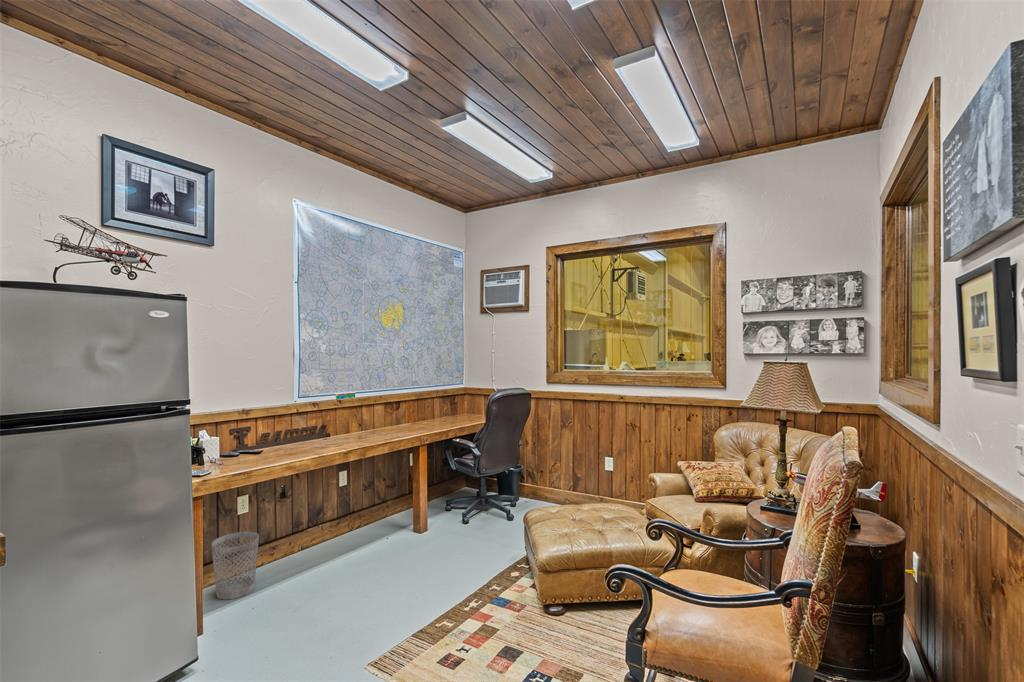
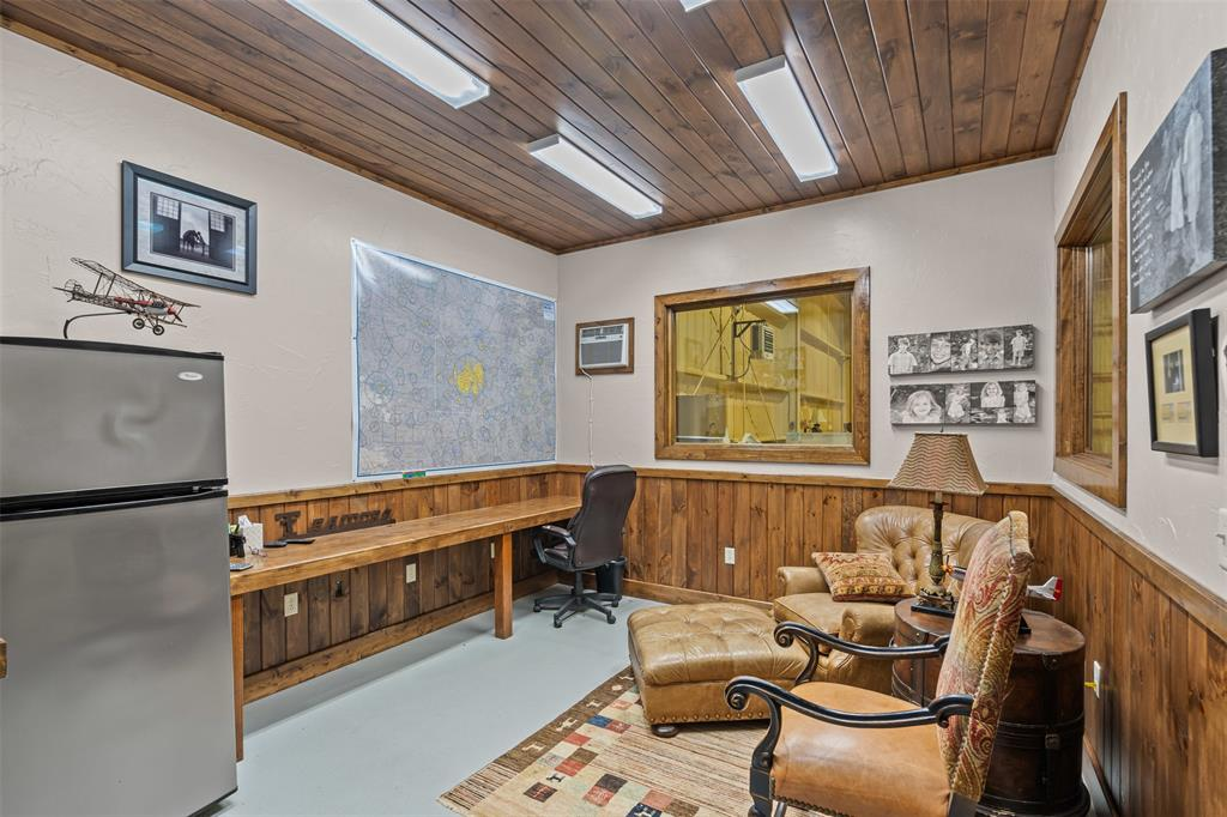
- wastebasket [211,531,260,600]
